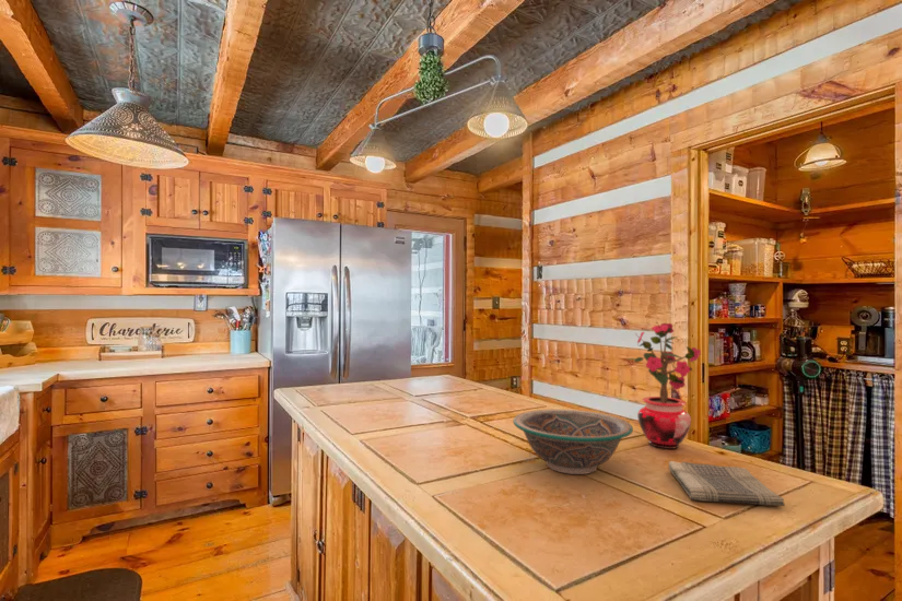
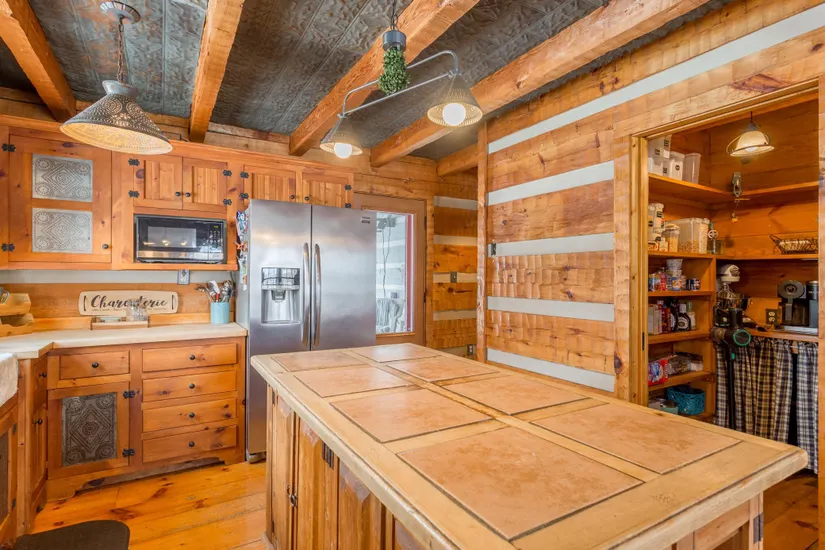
- bowl [513,409,634,475]
- dish towel [667,460,786,507]
- potted plant [625,321,702,450]
